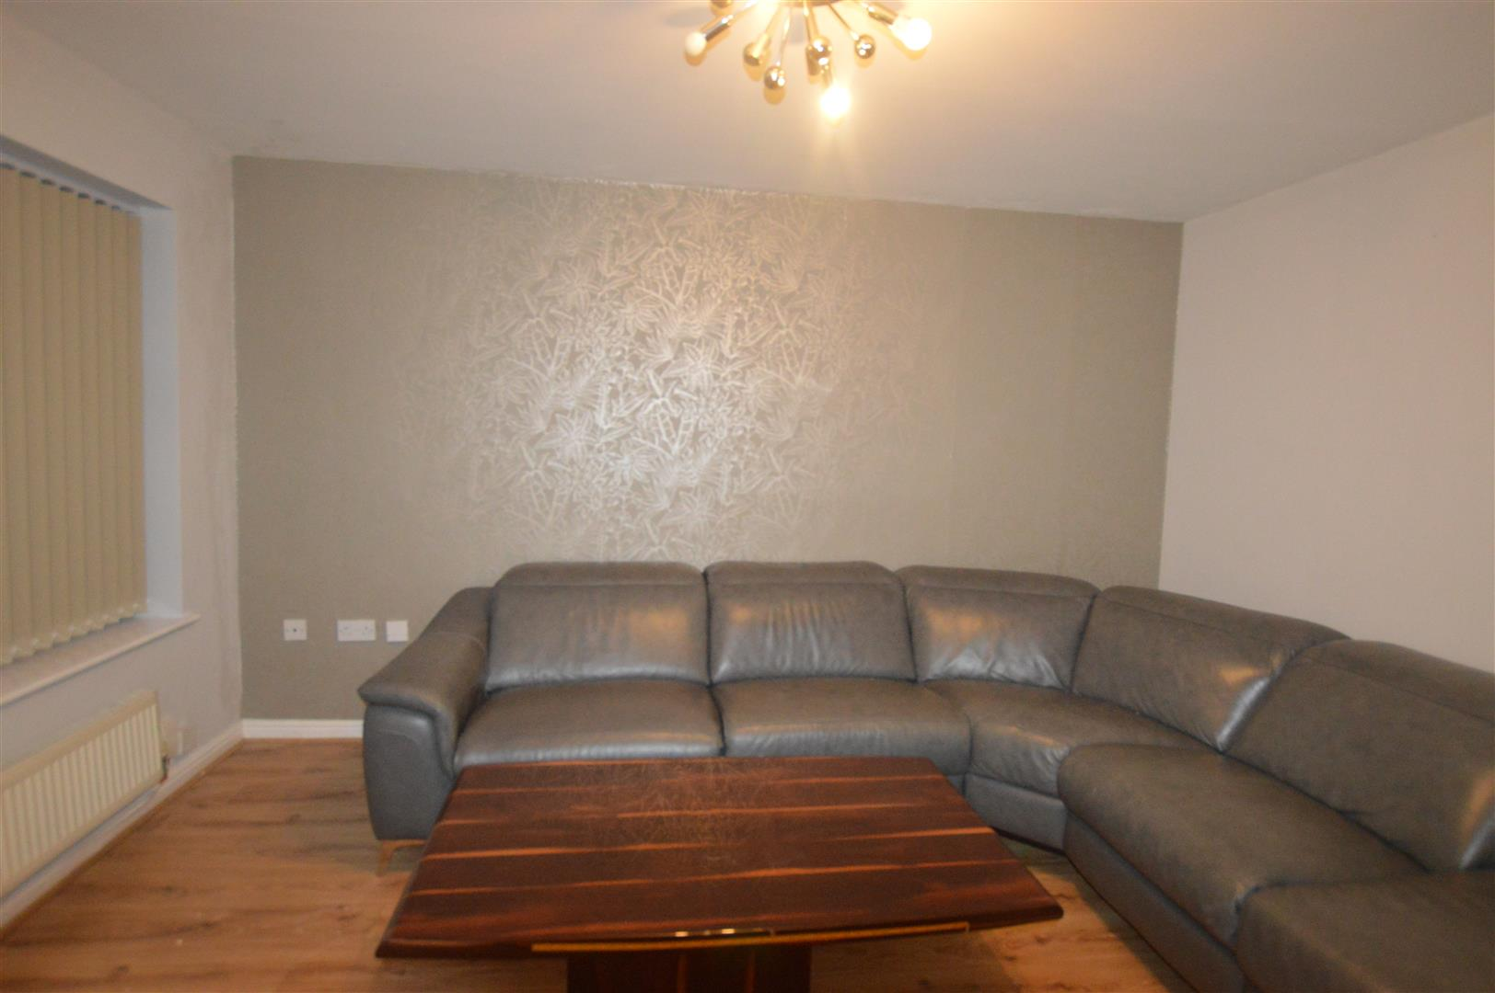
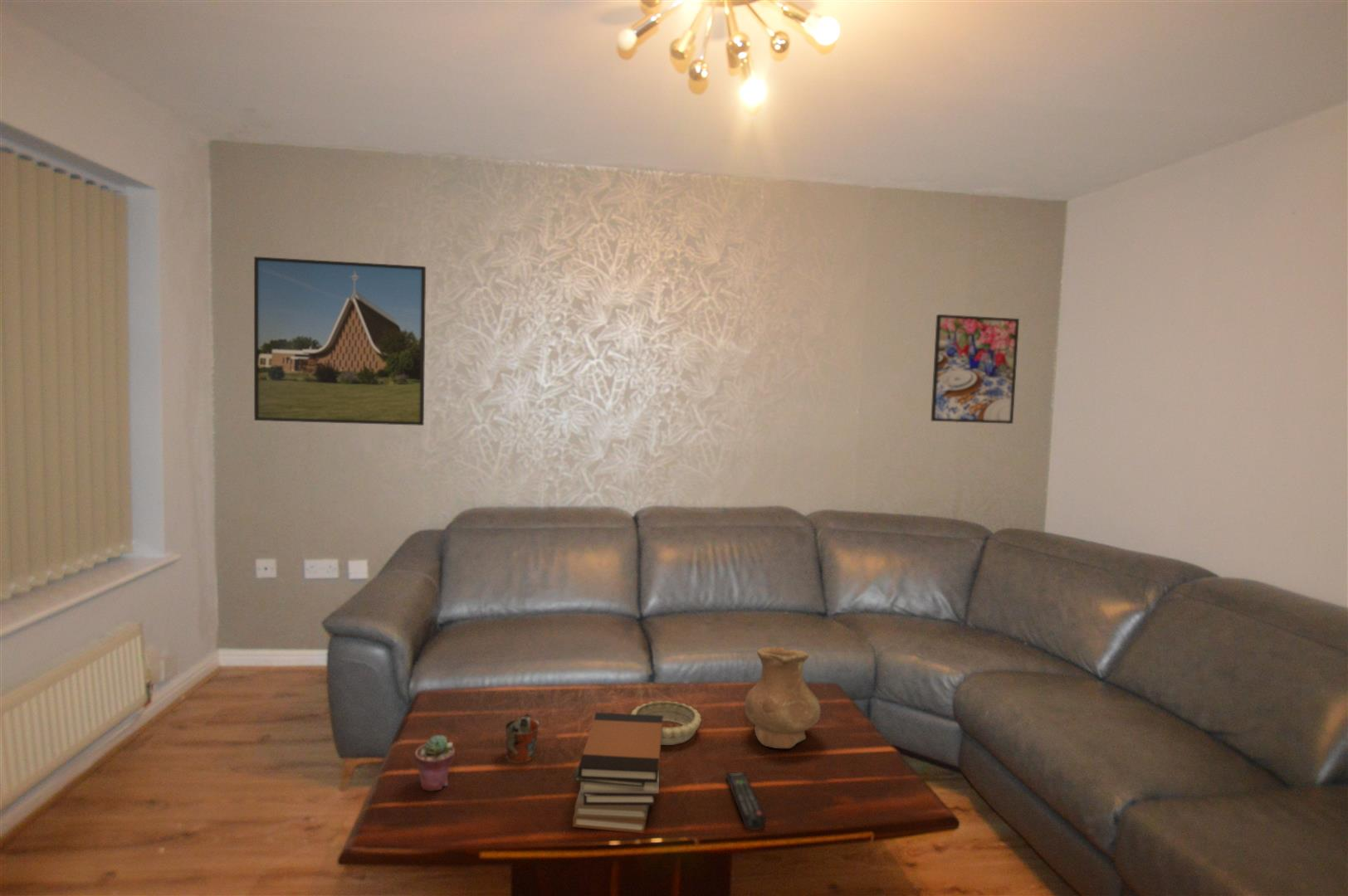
+ remote control [725,772,767,831]
+ vase [744,646,822,749]
+ mug [505,713,540,763]
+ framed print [253,256,427,426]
+ decorative bowl [630,700,702,746]
+ potted succulent [413,734,456,792]
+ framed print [930,314,1020,425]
+ book stack [572,712,663,834]
